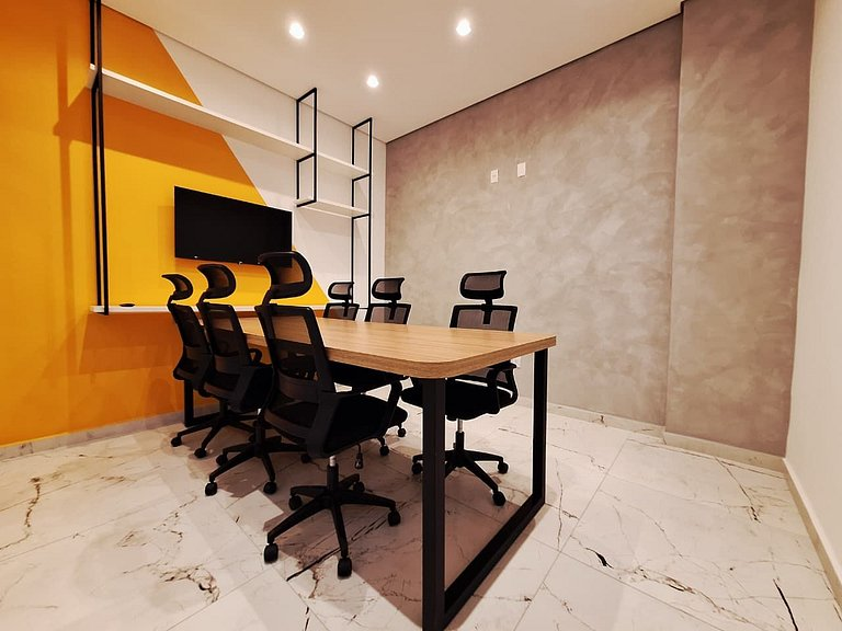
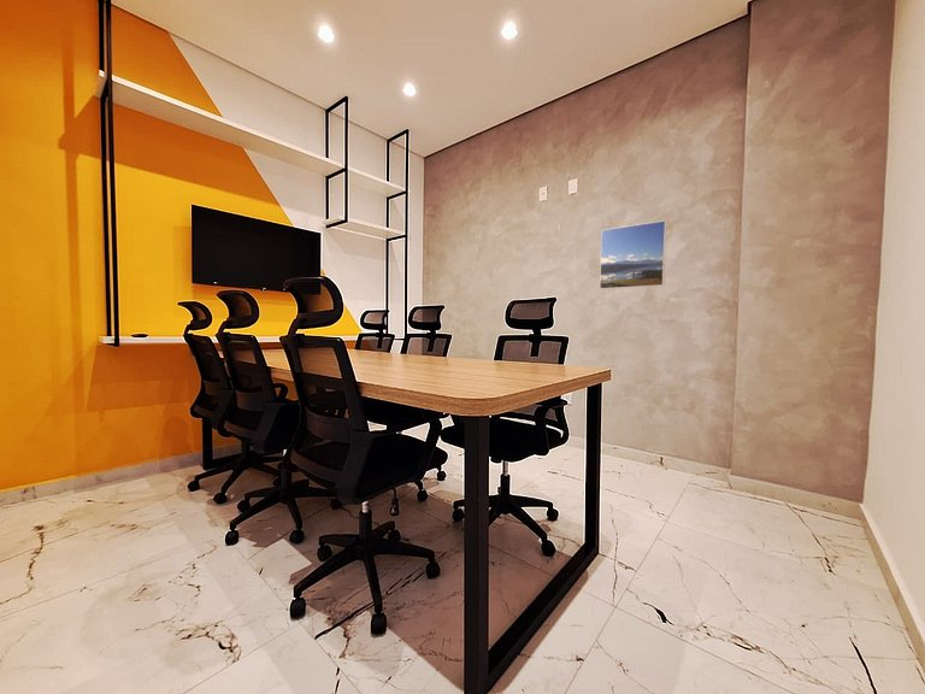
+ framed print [599,219,667,290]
